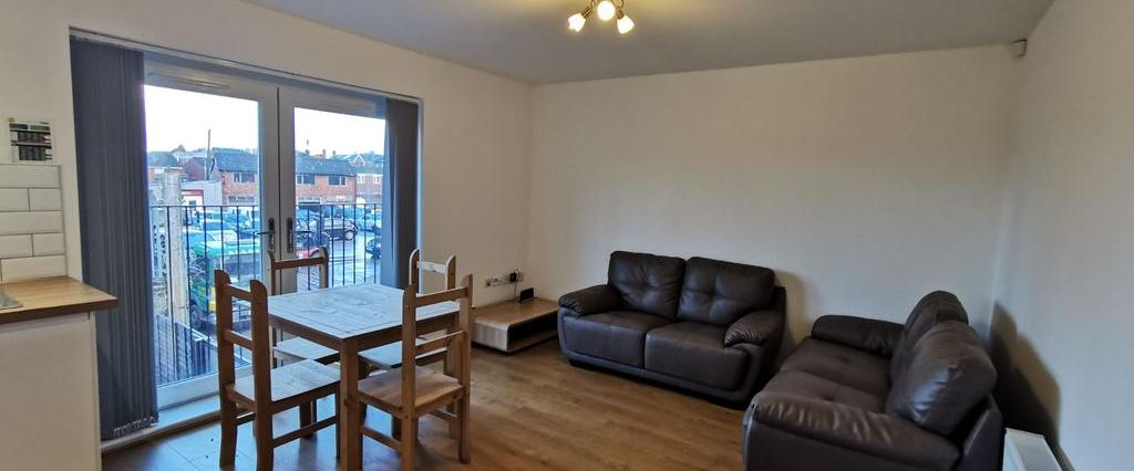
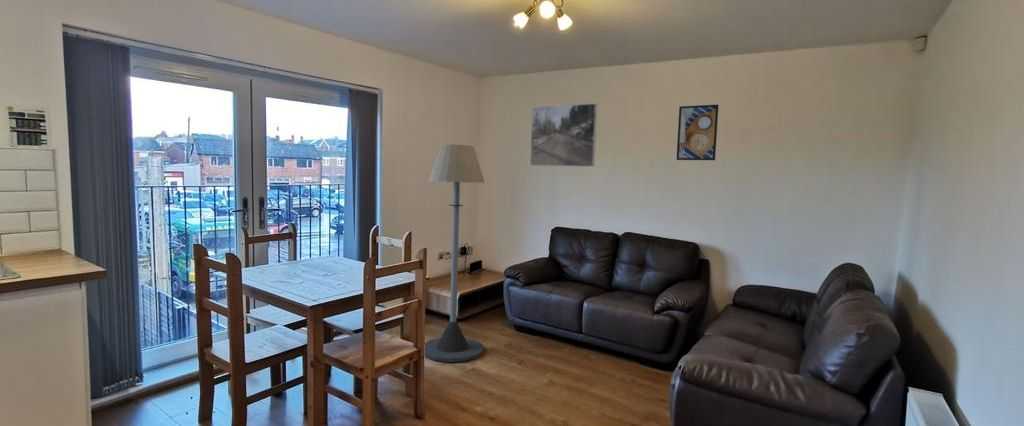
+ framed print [676,104,720,161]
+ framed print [529,102,598,168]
+ floor lamp [424,144,485,363]
